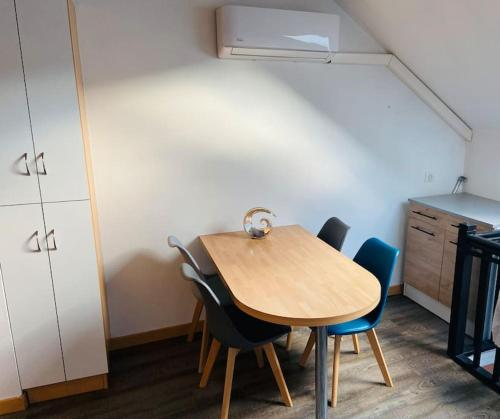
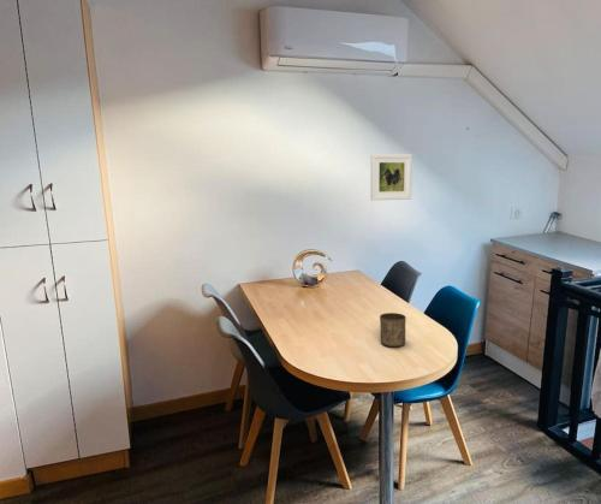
+ cup [379,312,407,348]
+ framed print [369,153,413,202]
